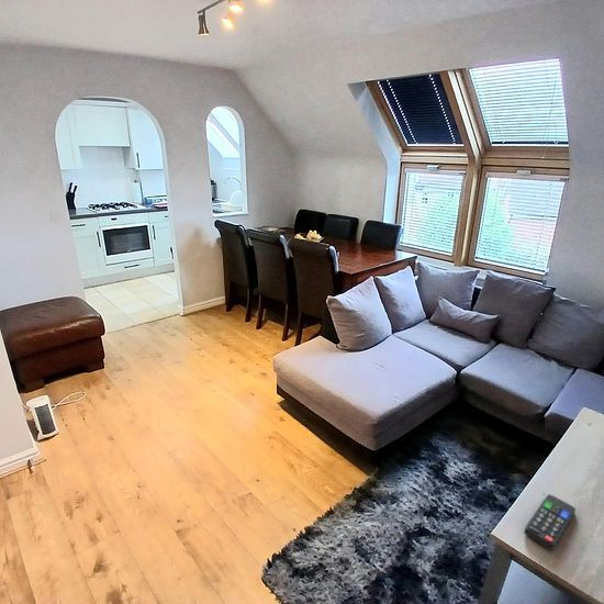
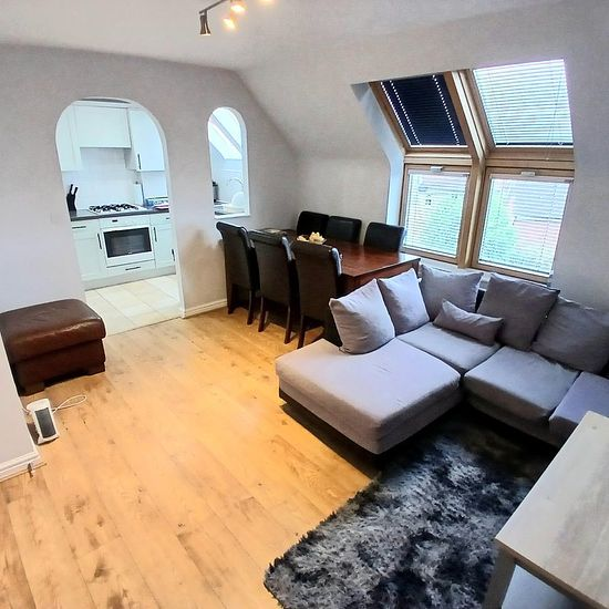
- remote control [523,493,577,551]
